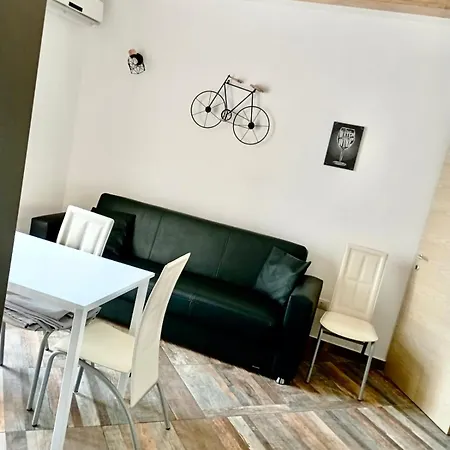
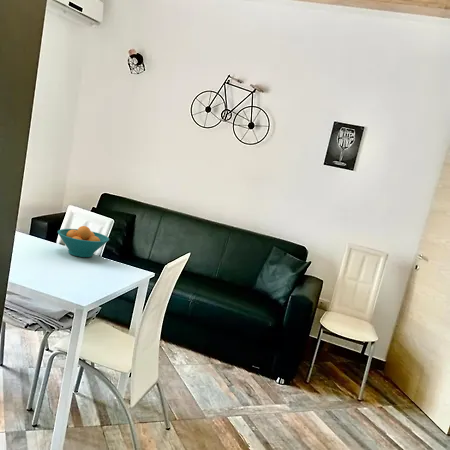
+ fruit bowl [57,225,110,258]
